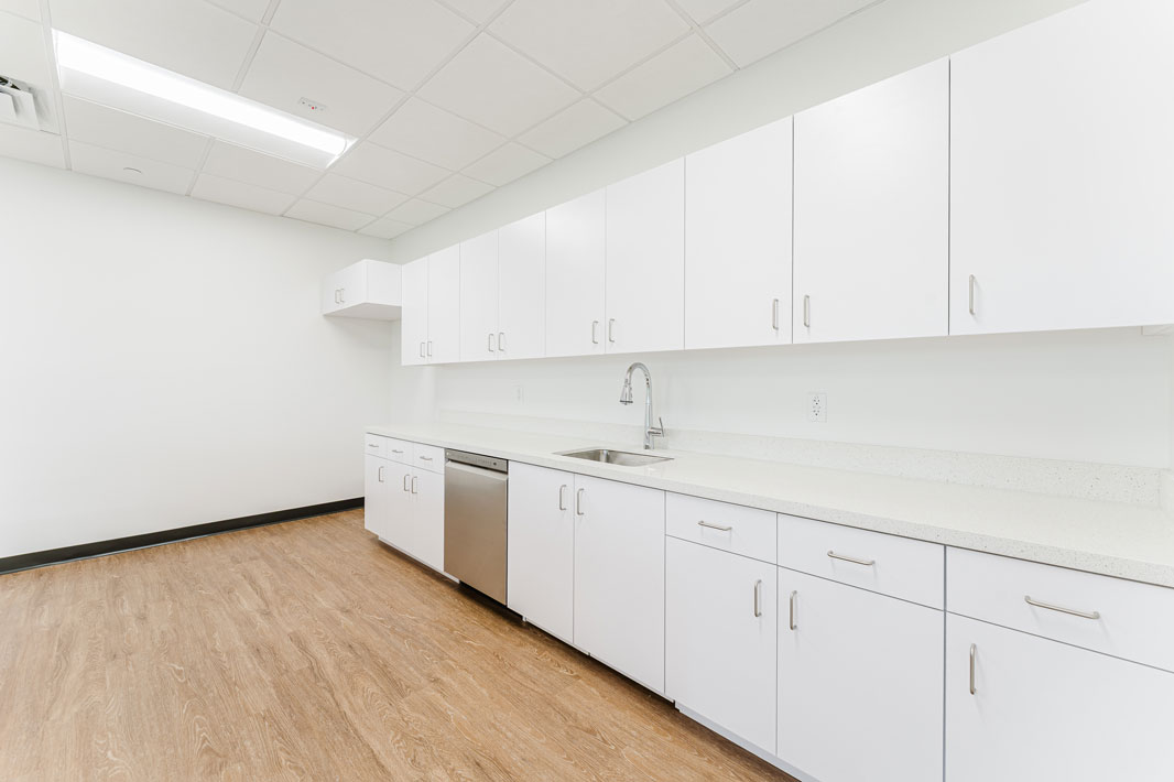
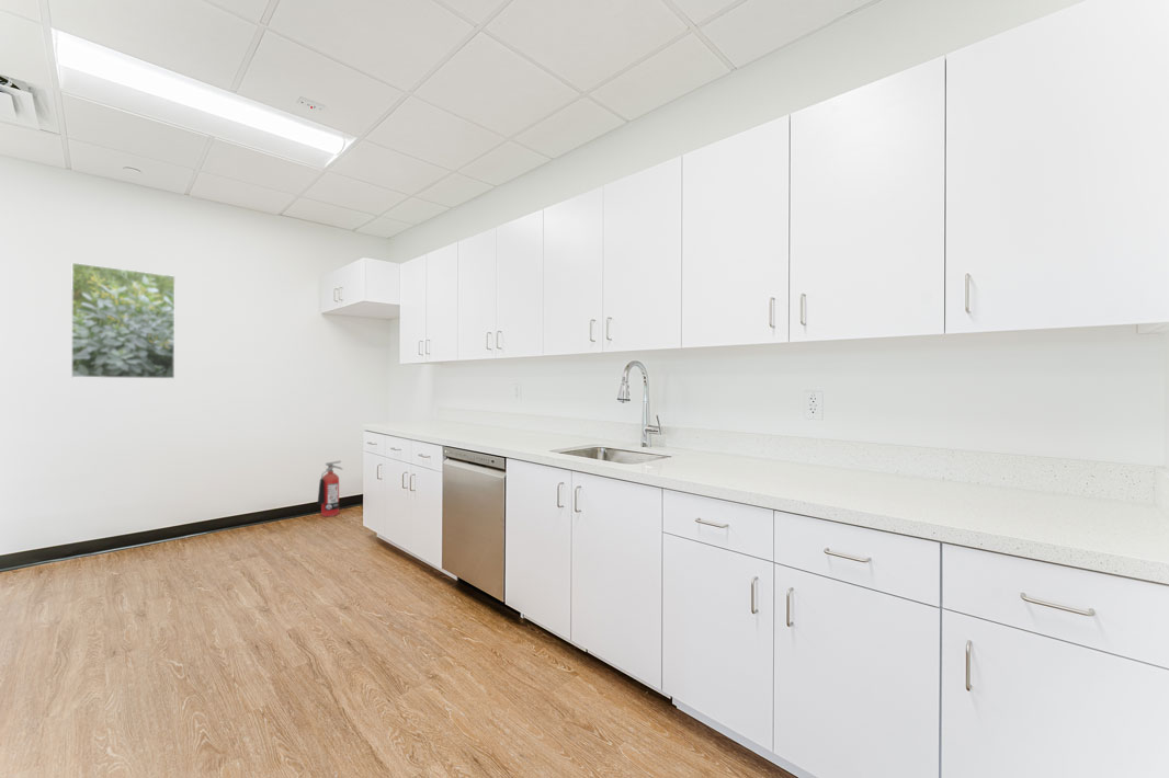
+ fire extinguisher [317,460,344,517]
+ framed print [70,262,177,379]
